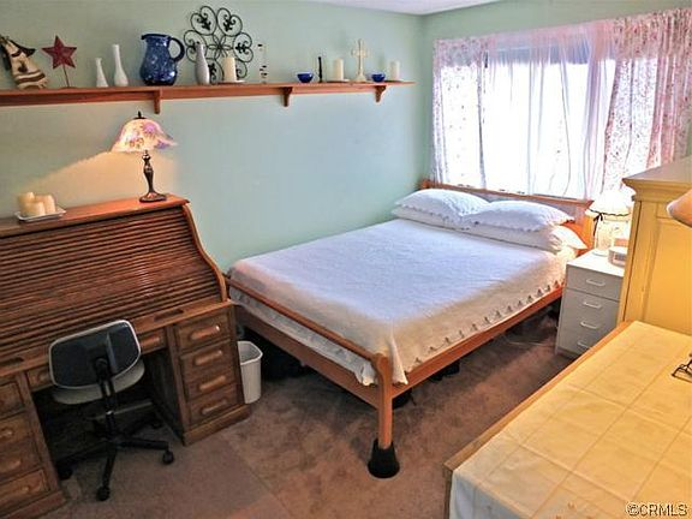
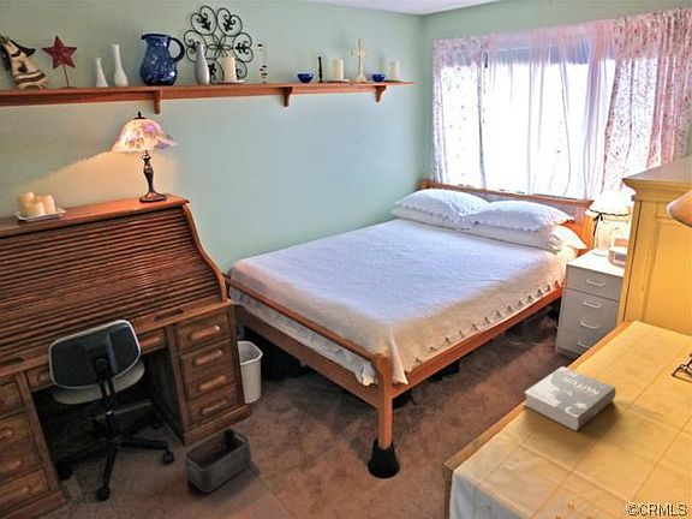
+ storage bin [183,426,253,494]
+ book [523,365,616,432]
